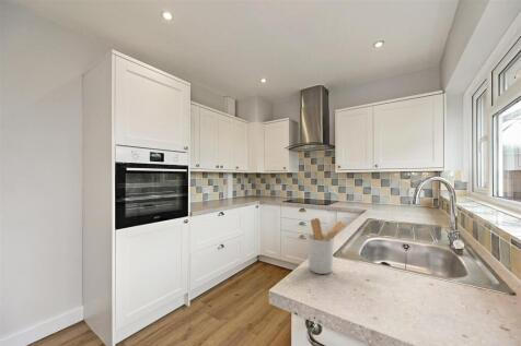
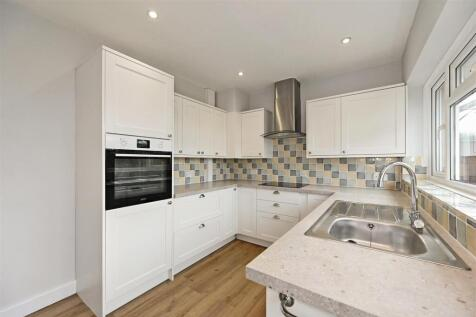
- utensil holder [306,217,346,275]
